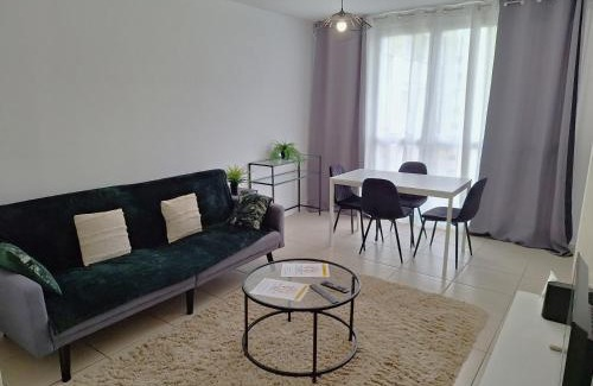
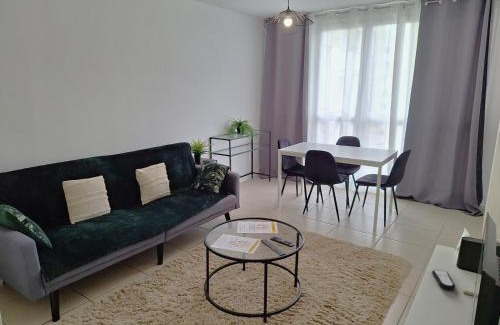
+ remote control [431,269,456,290]
